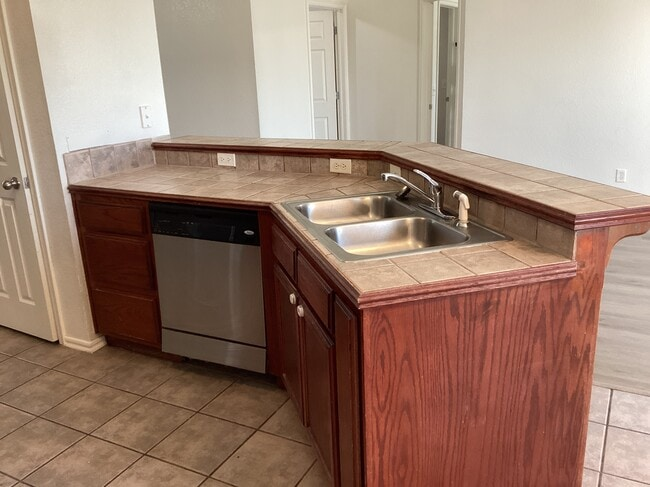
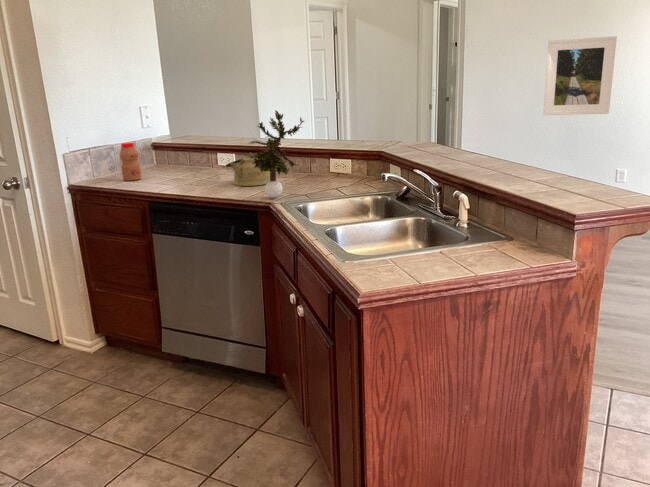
+ kettle [225,152,270,187]
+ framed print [542,35,618,116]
+ bottle [118,142,142,182]
+ potted plant [246,109,306,199]
